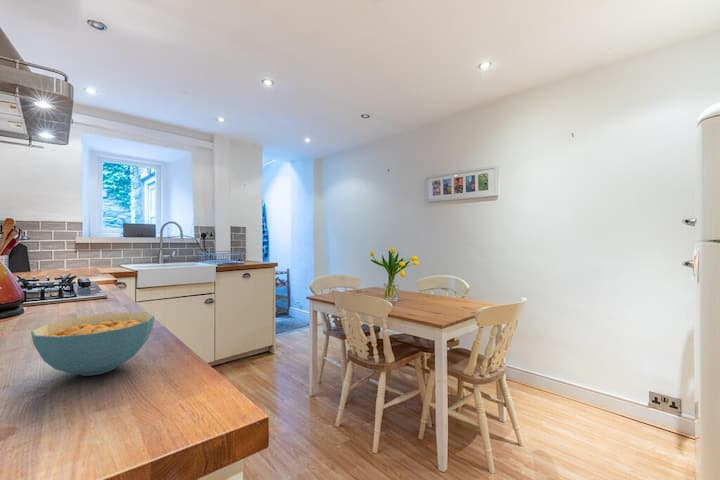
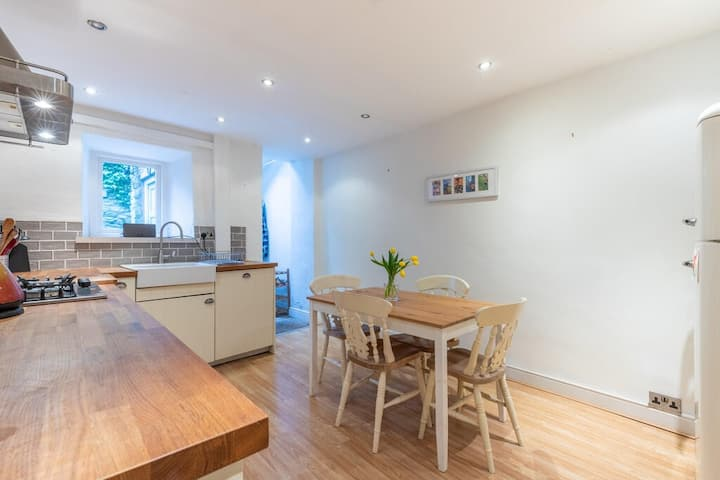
- cereal bowl [30,311,155,377]
